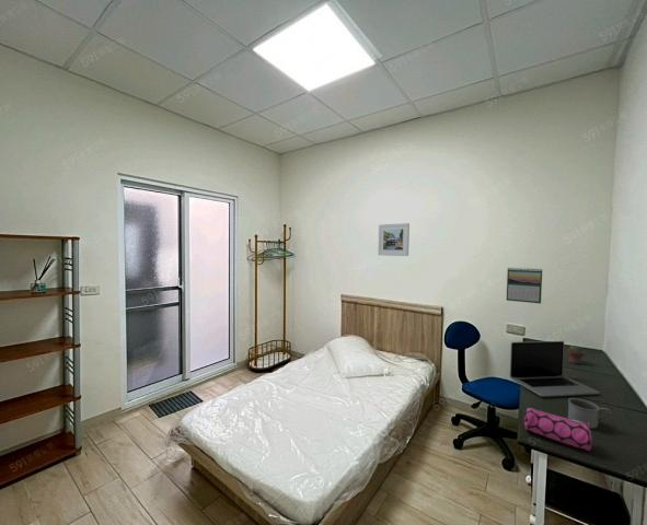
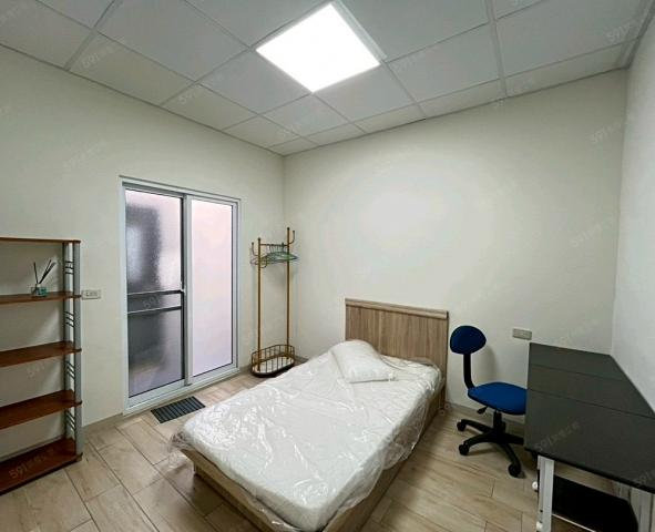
- laptop [509,340,601,398]
- pencil case [523,407,593,452]
- calendar [506,267,543,305]
- potted succulent [566,345,586,365]
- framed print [377,222,411,257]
- mug [567,397,612,430]
